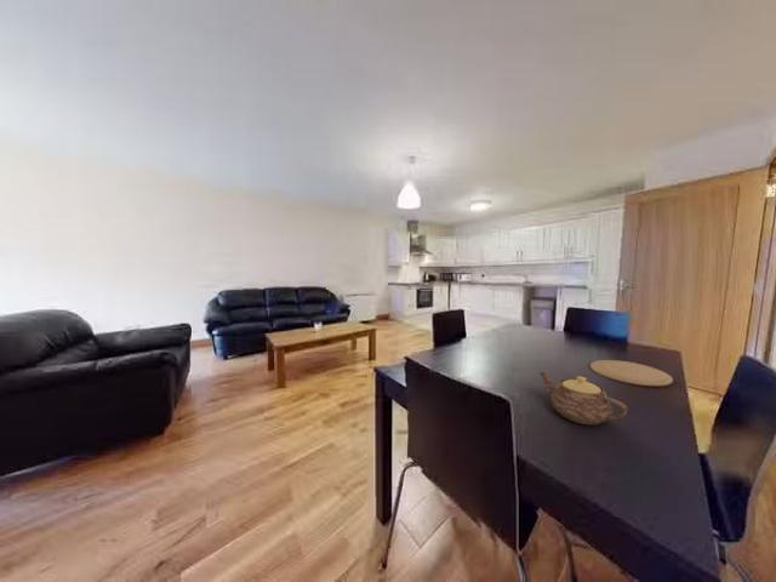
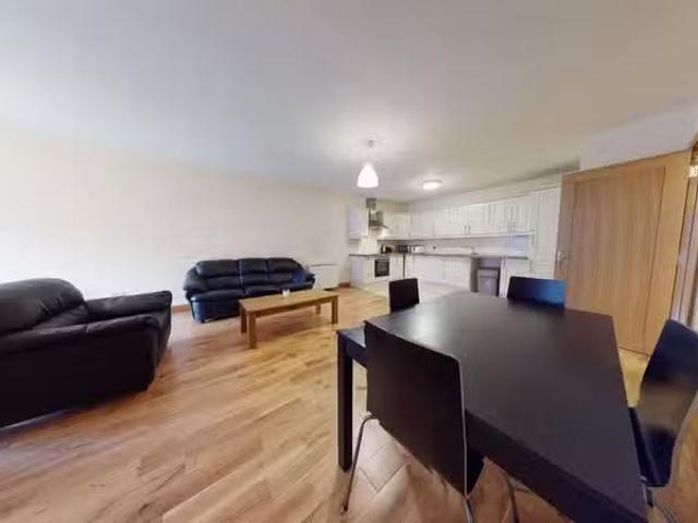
- plate [589,359,674,387]
- teapot [538,371,629,426]
